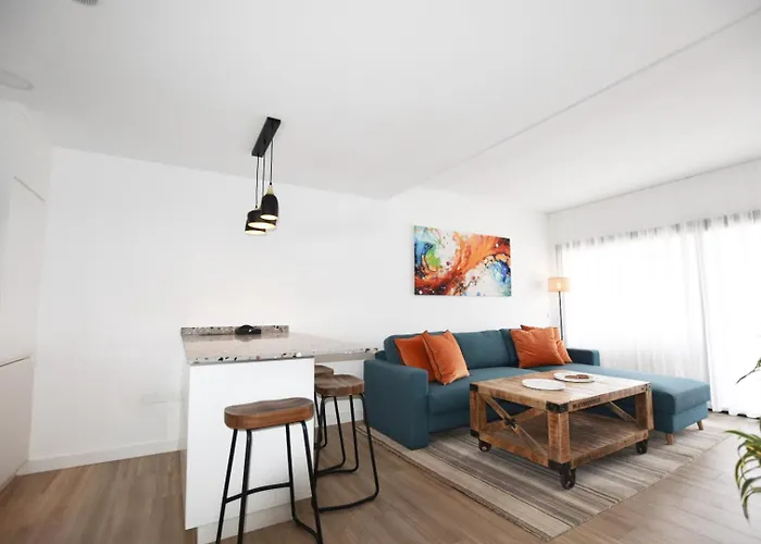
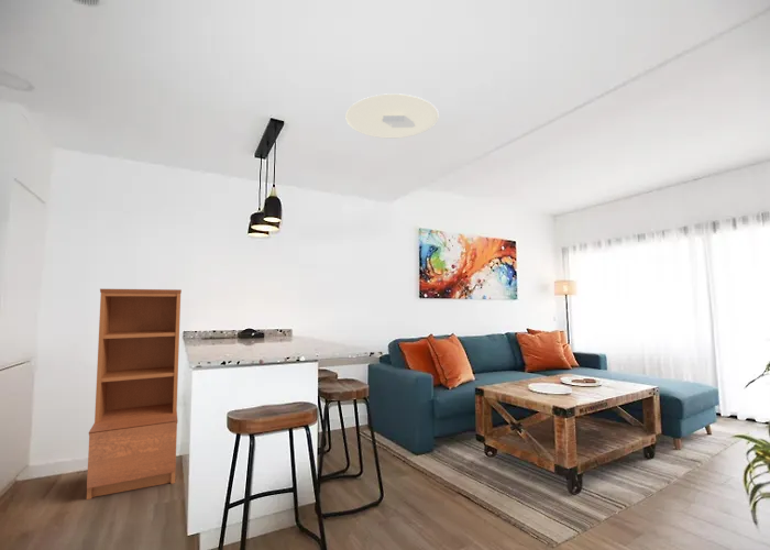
+ ceiling light [344,92,440,140]
+ bookshelf [86,288,183,501]
